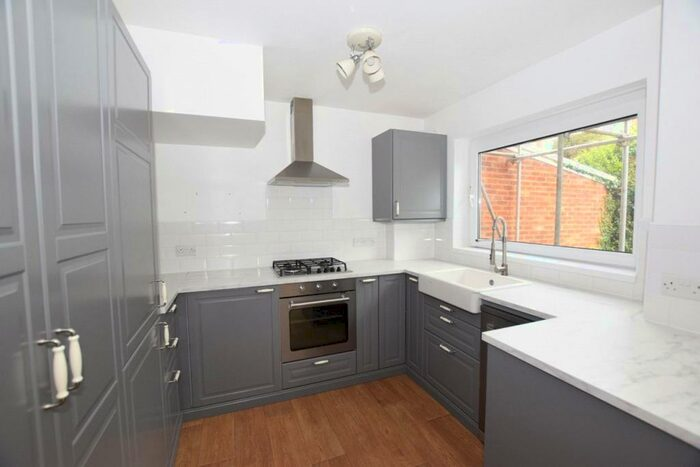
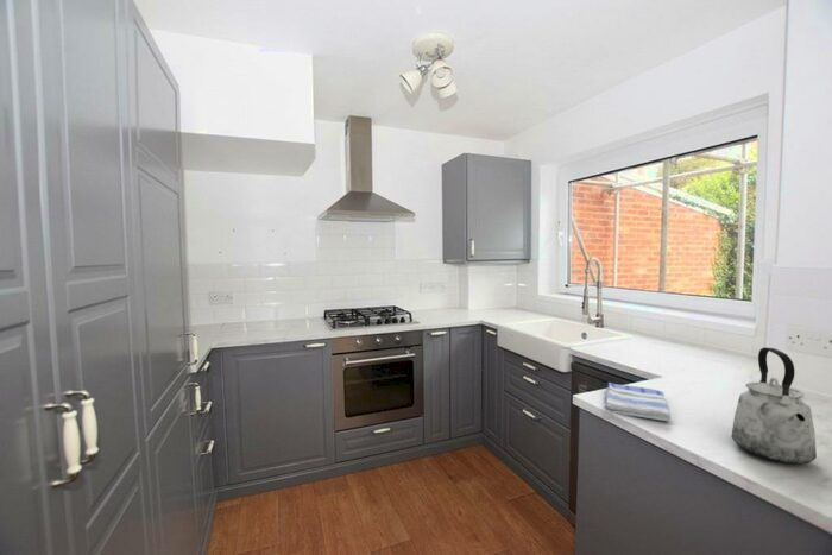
+ kettle [731,347,818,466]
+ dish towel [603,381,672,422]
